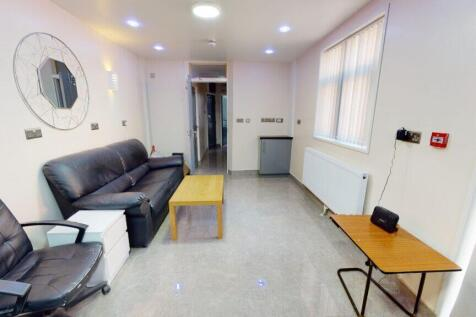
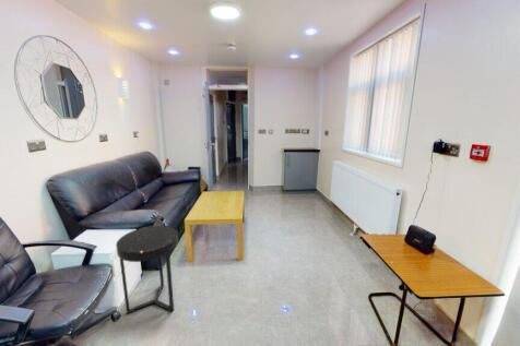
+ side table [115,225,179,315]
